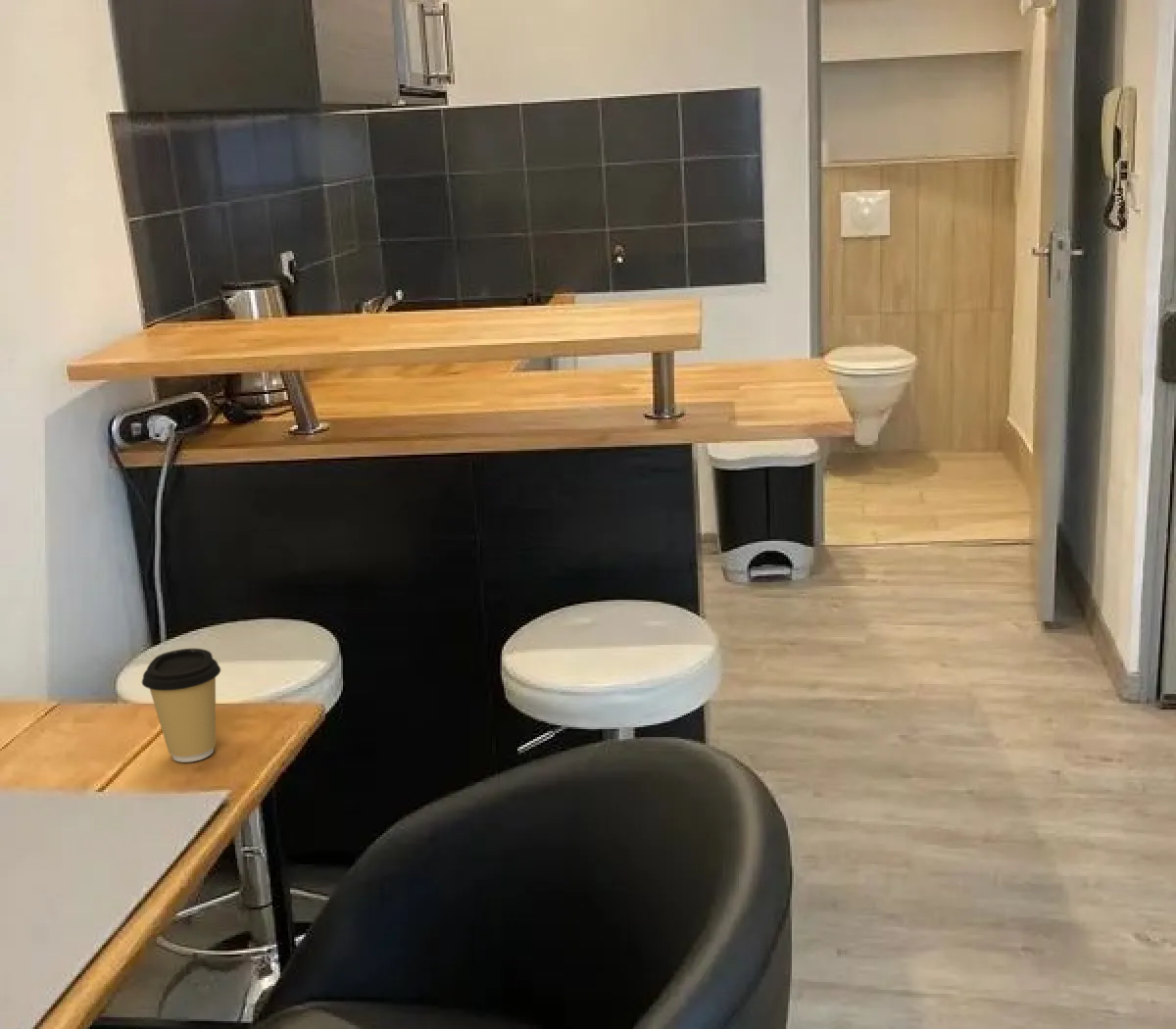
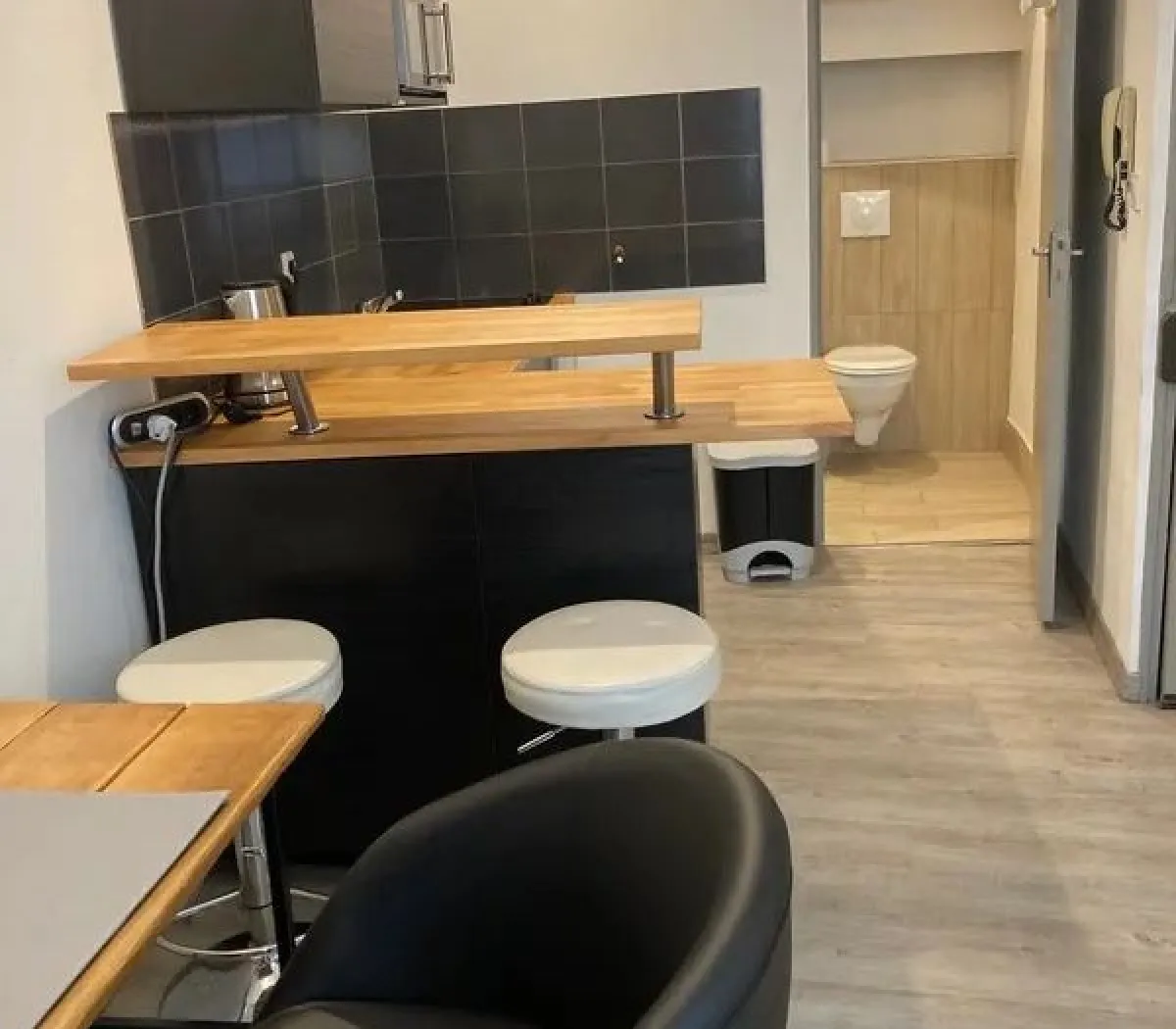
- coffee cup [141,648,221,763]
